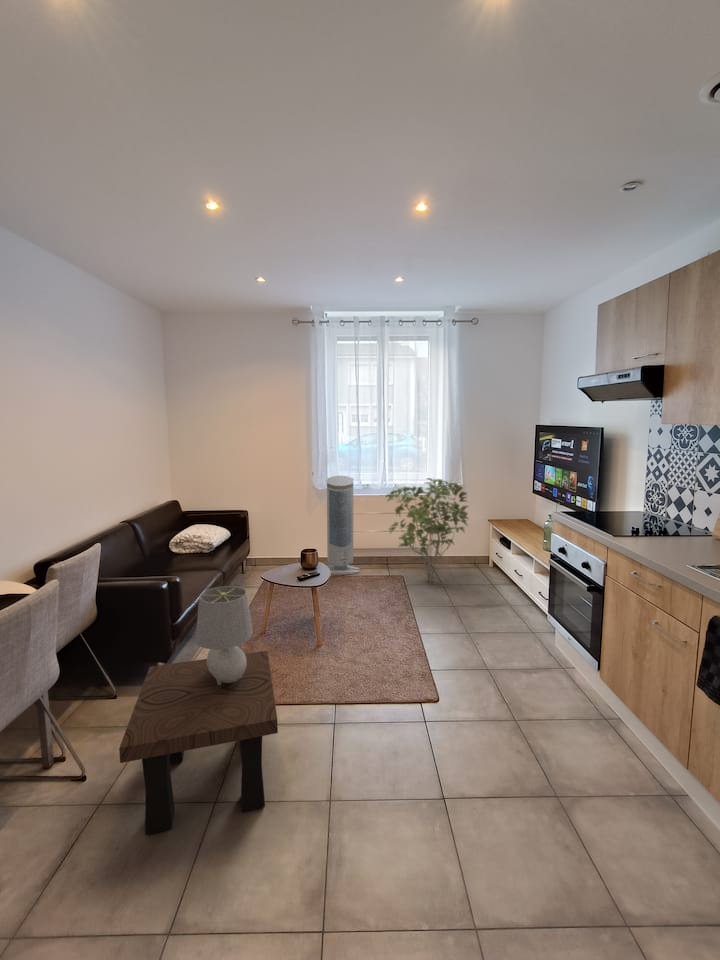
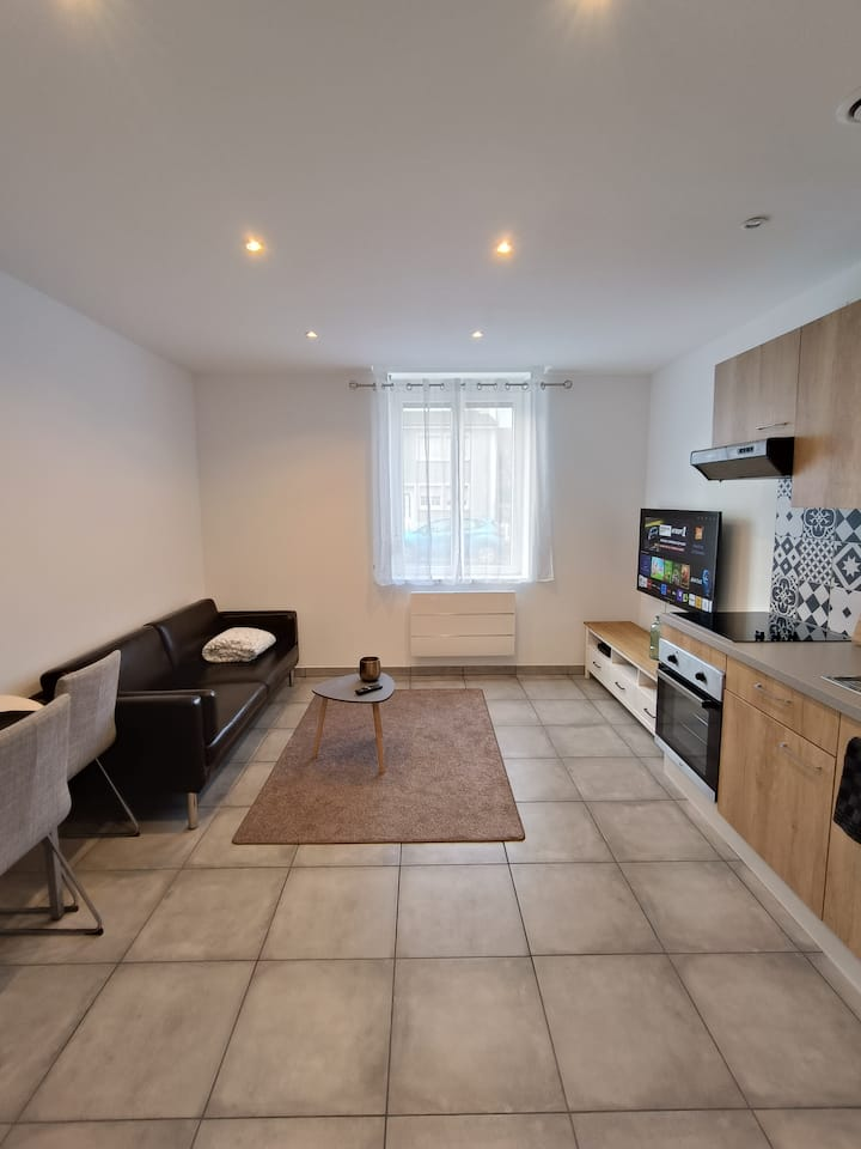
- shrub [385,477,470,584]
- air purifier [326,475,361,576]
- side table [118,650,279,836]
- table lamp [195,585,254,685]
